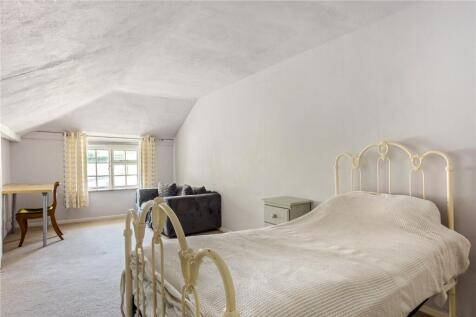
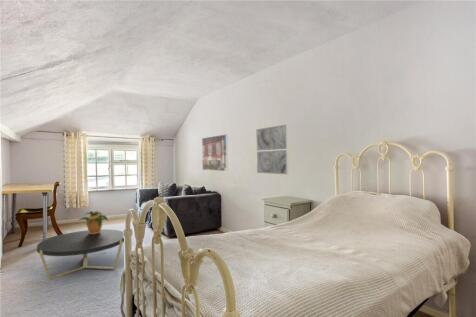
+ potted plant [77,210,109,234]
+ coffee table [36,228,125,280]
+ wall art [255,124,289,175]
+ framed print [201,133,229,172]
